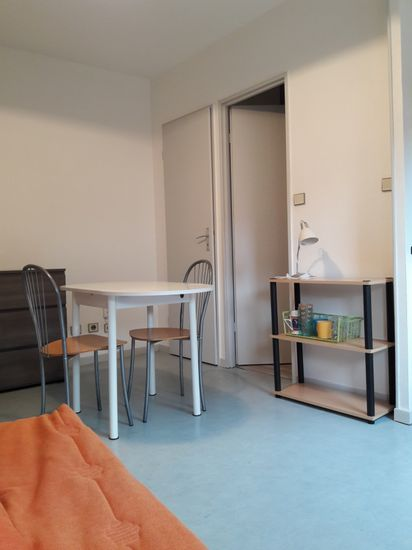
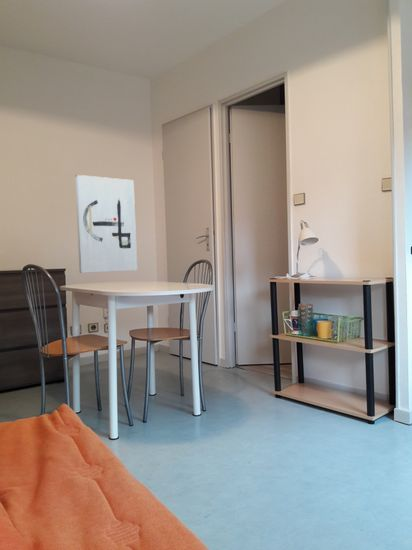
+ wall art [74,174,138,274]
